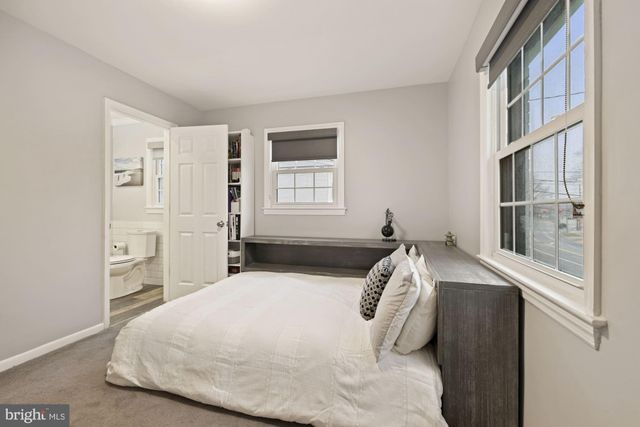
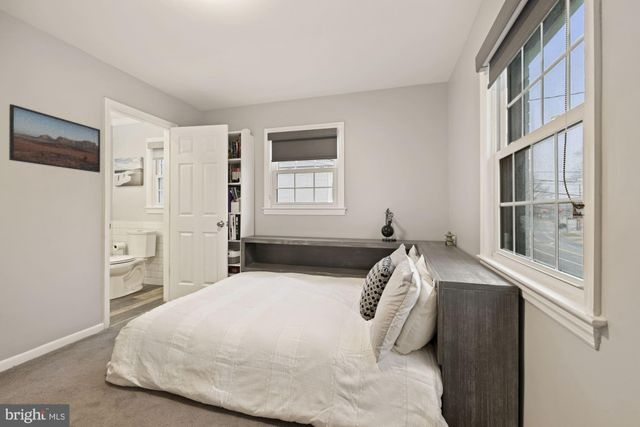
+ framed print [8,103,101,174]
